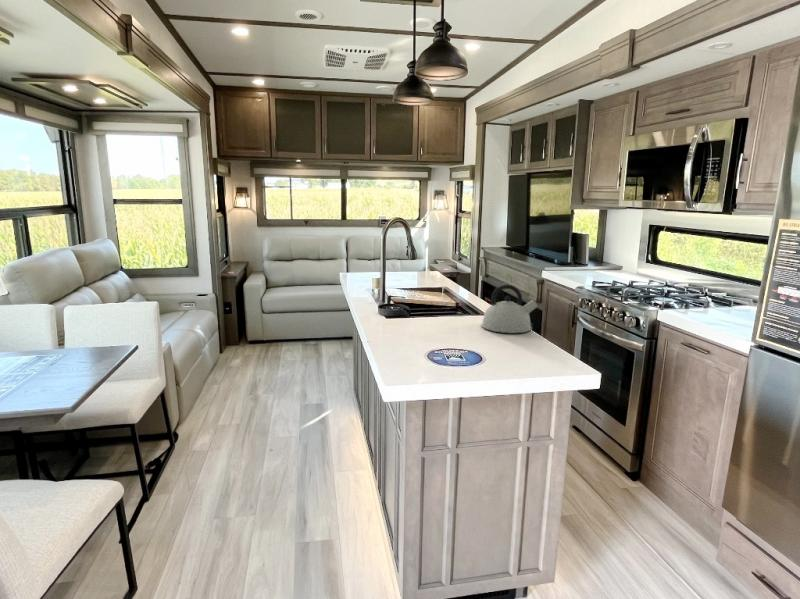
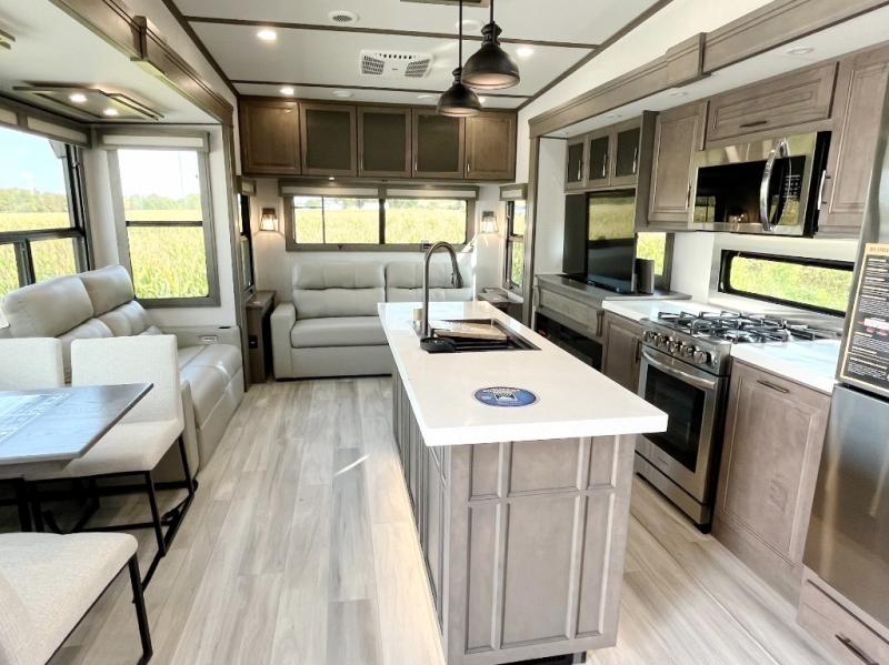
- kettle [480,284,539,334]
